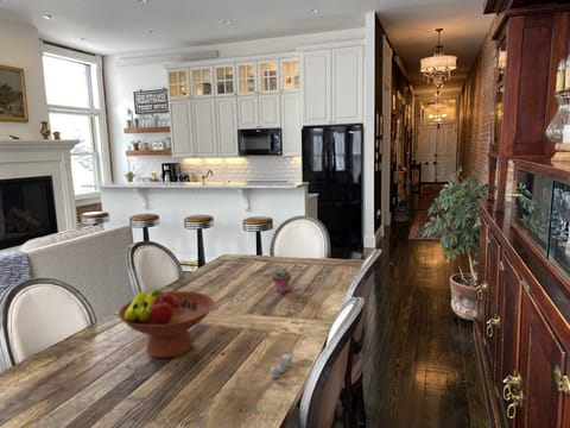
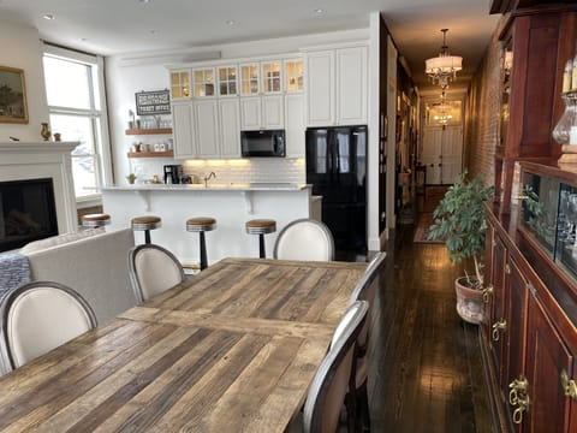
- fruit bowl [116,289,215,359]
- potted succulent [271,266,292,295]
- salt and pepper shaker set [270,353,293,379]
